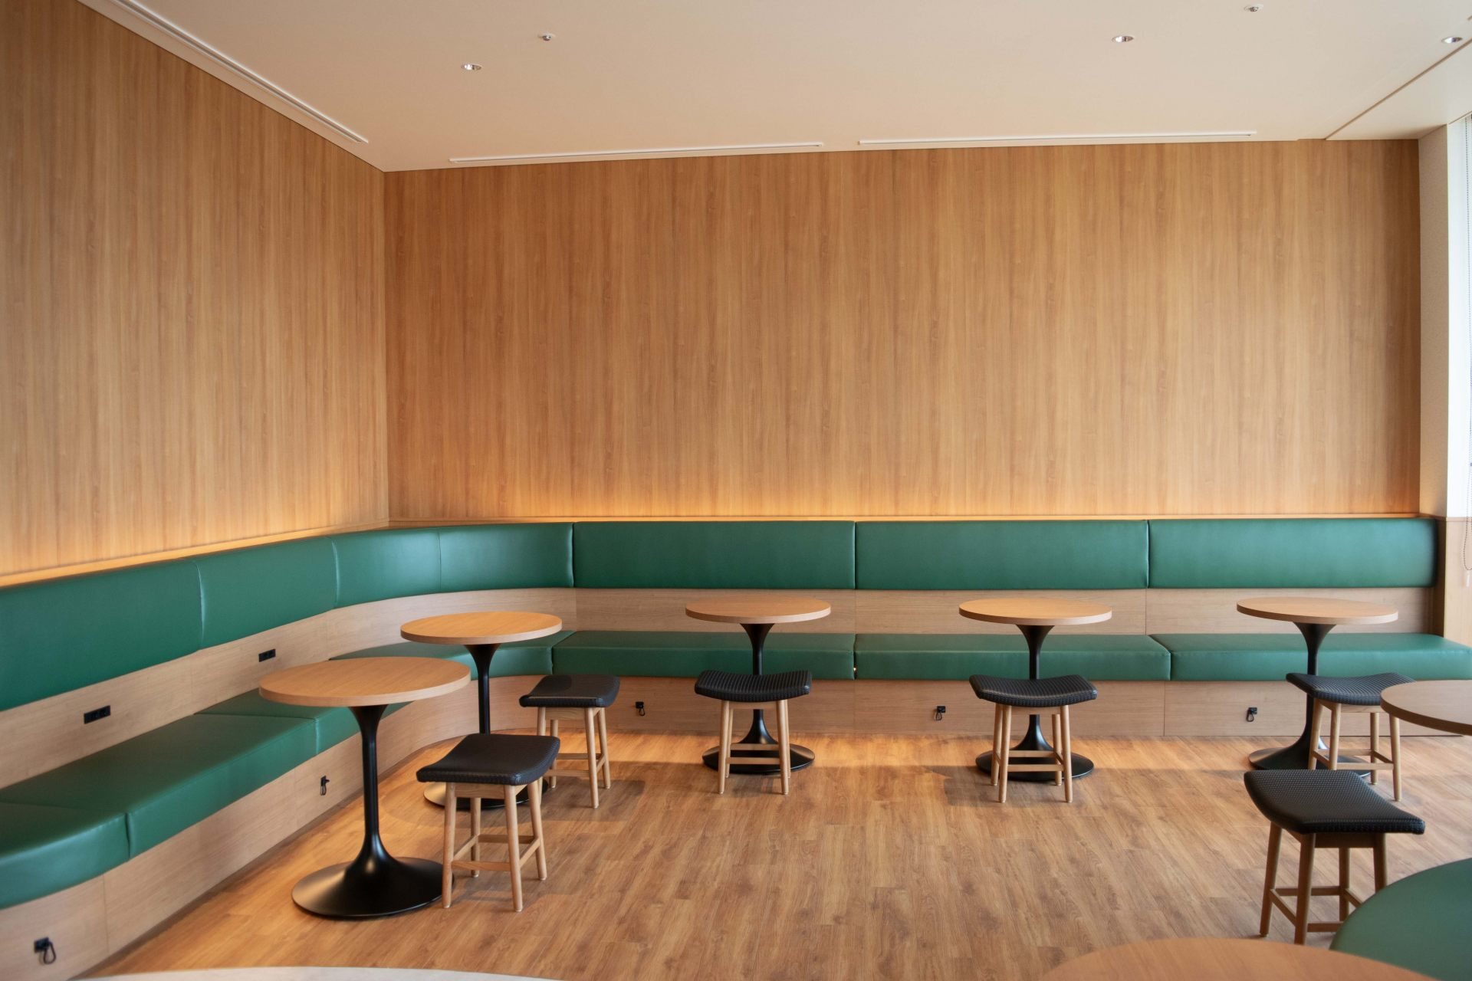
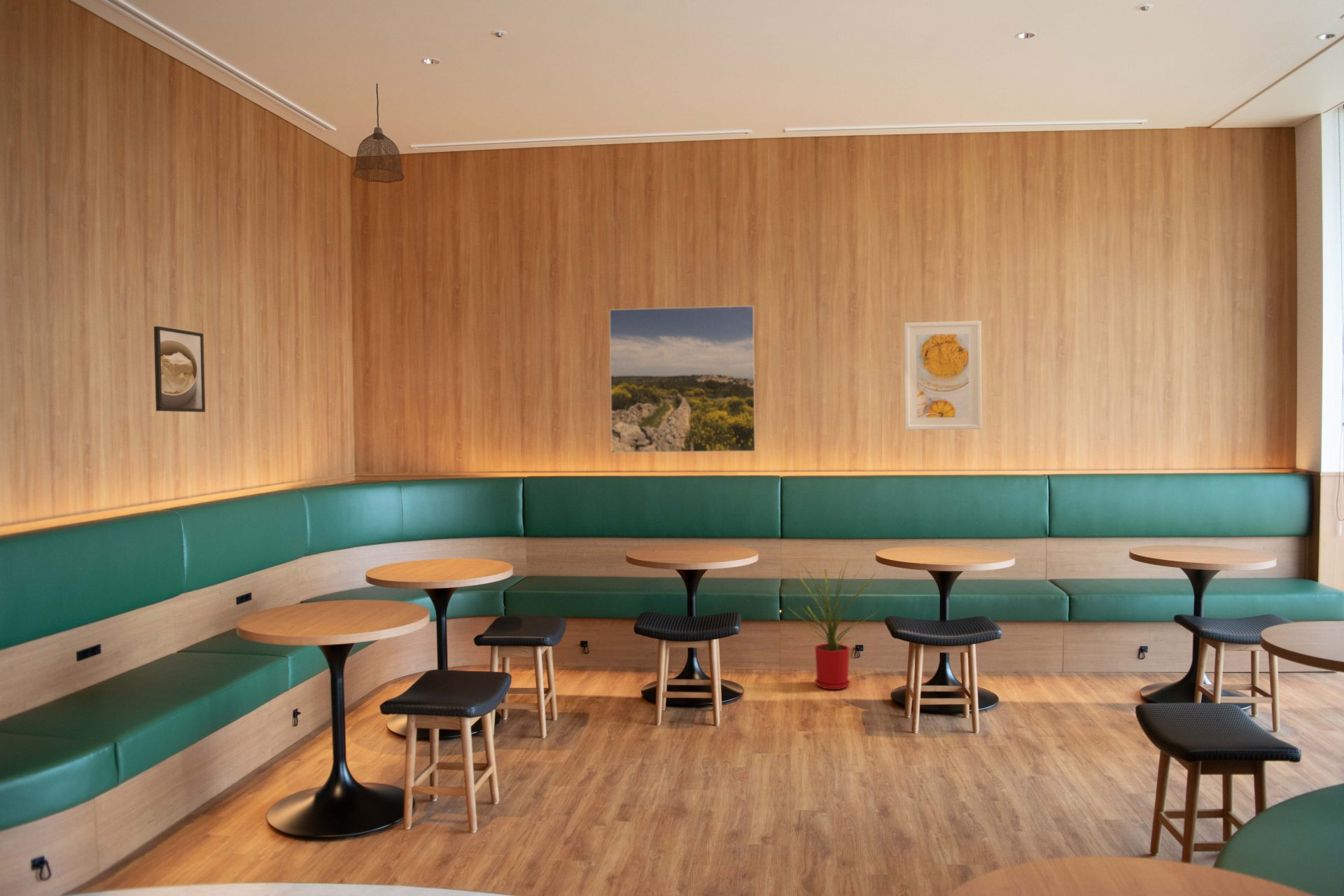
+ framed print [903,321,982,430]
+ pendant lamp [352,83,405,183]
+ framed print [609,304,756,454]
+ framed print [153,325,206,413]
+ house plant [787,559,880,690]
